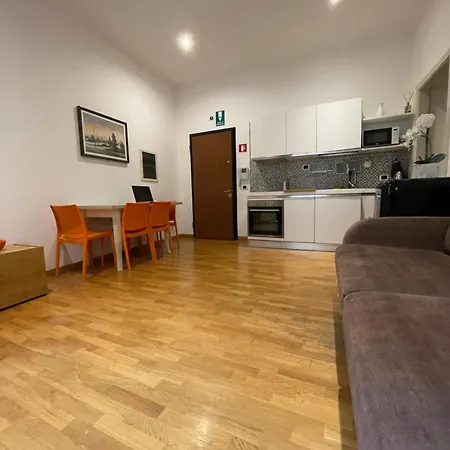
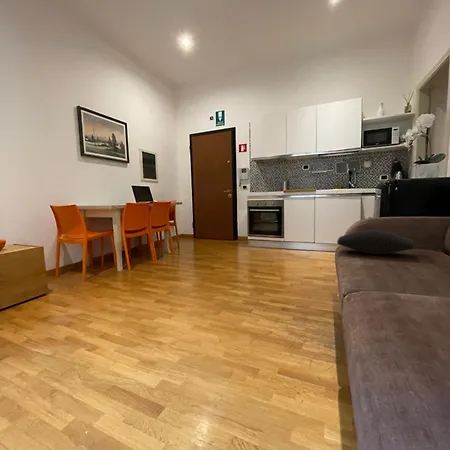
+ cushion [336,229,415,255]
